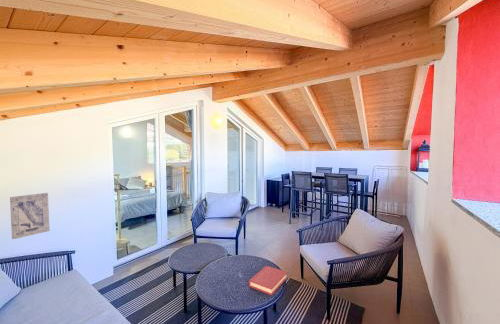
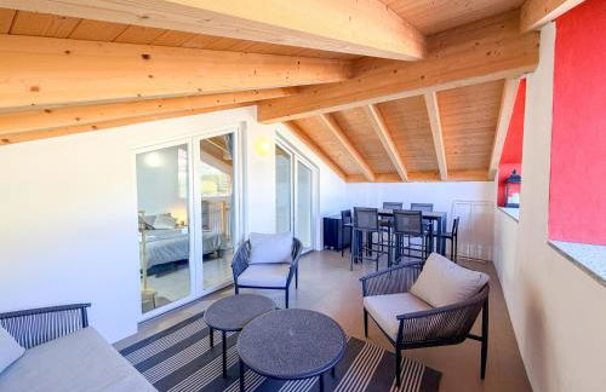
- hardback book [248,265,288,296]
- wall art [9,192,51,240]
